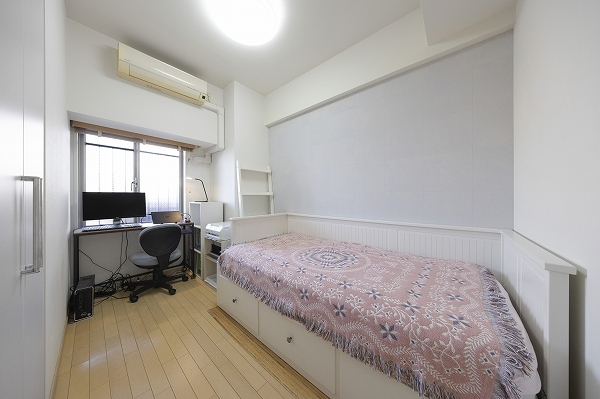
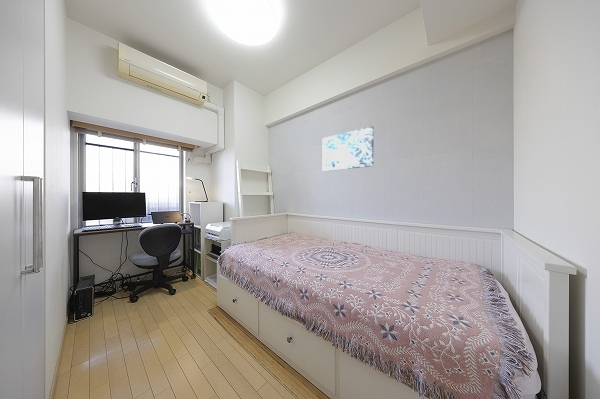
+ wall art [322,125,374,172]
